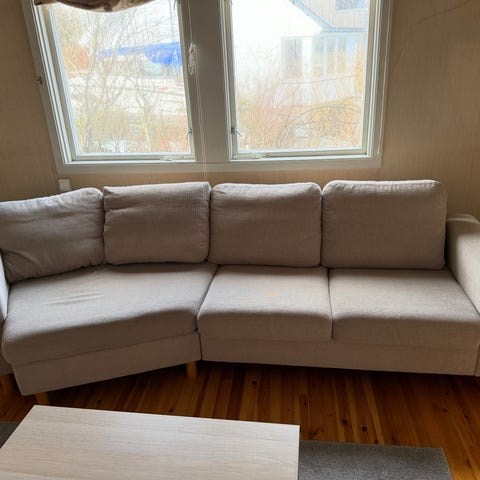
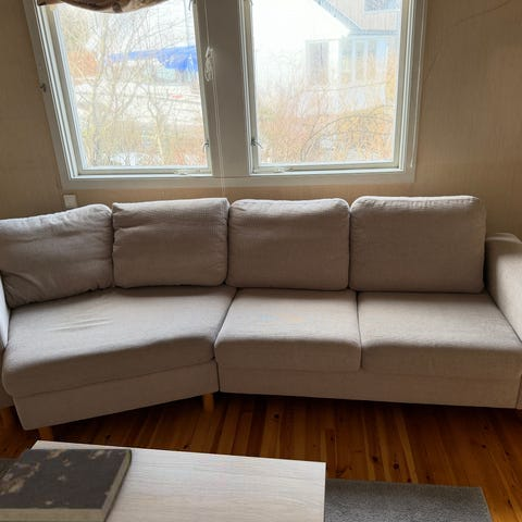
+ book [0,448,133,522]
